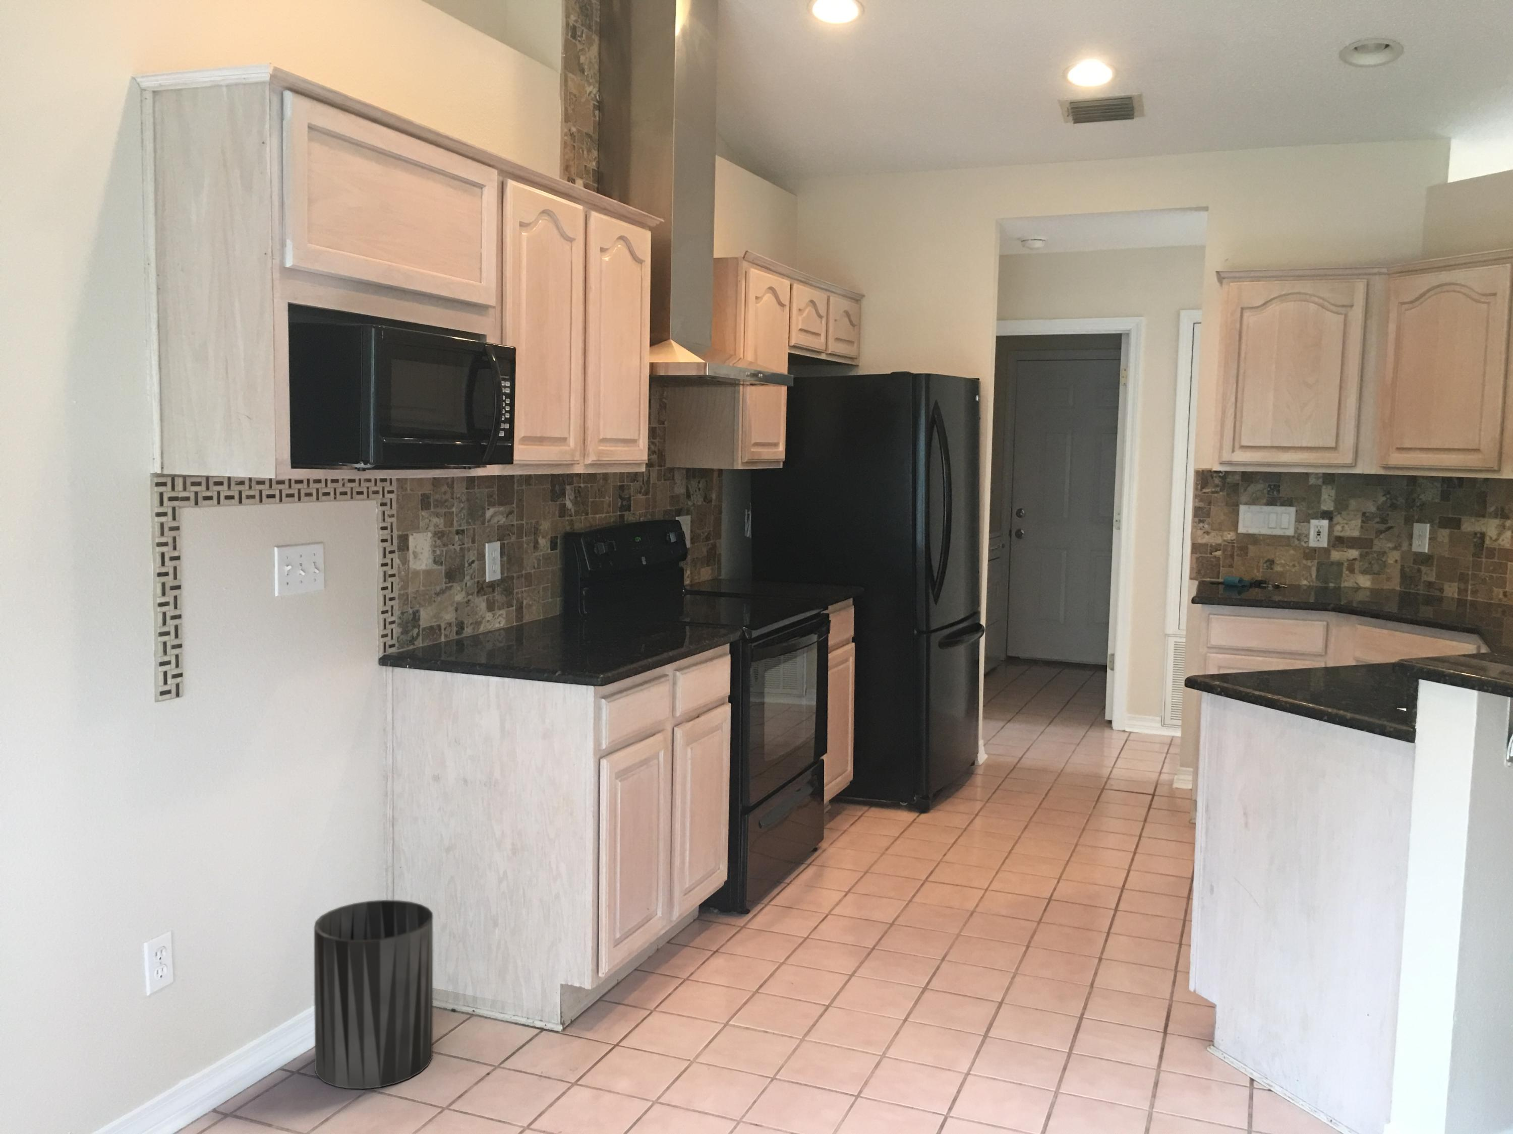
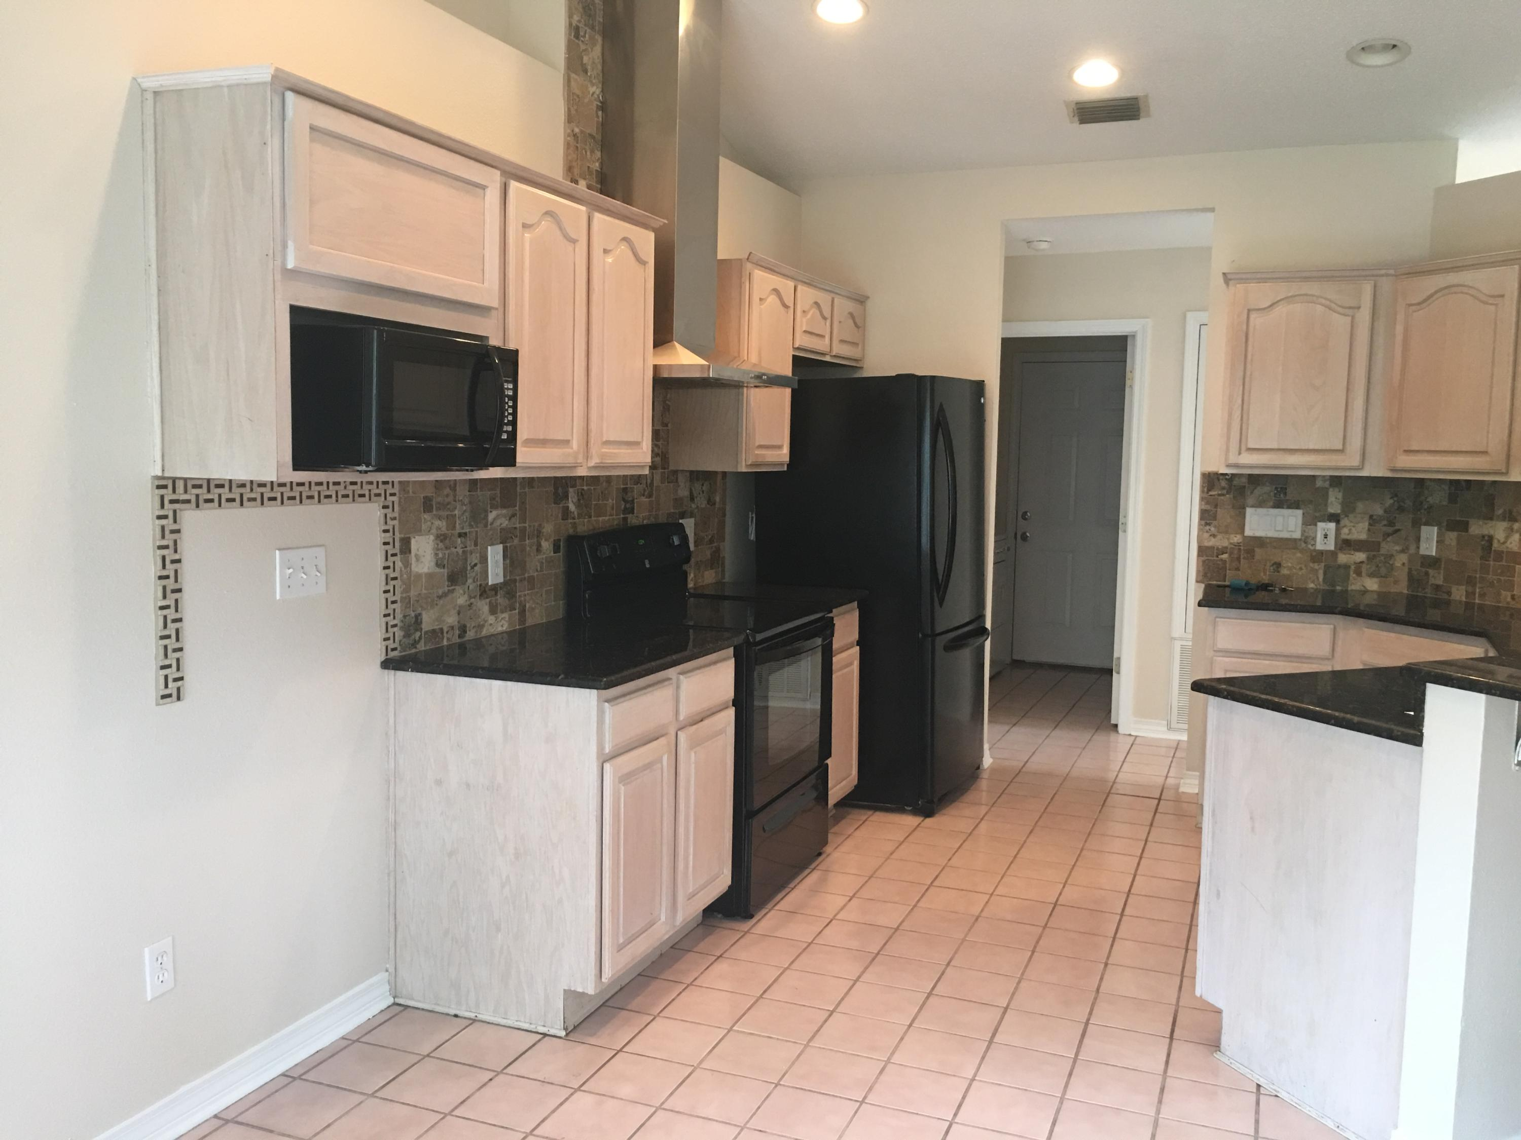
- trash can [313,899,434,1090]
